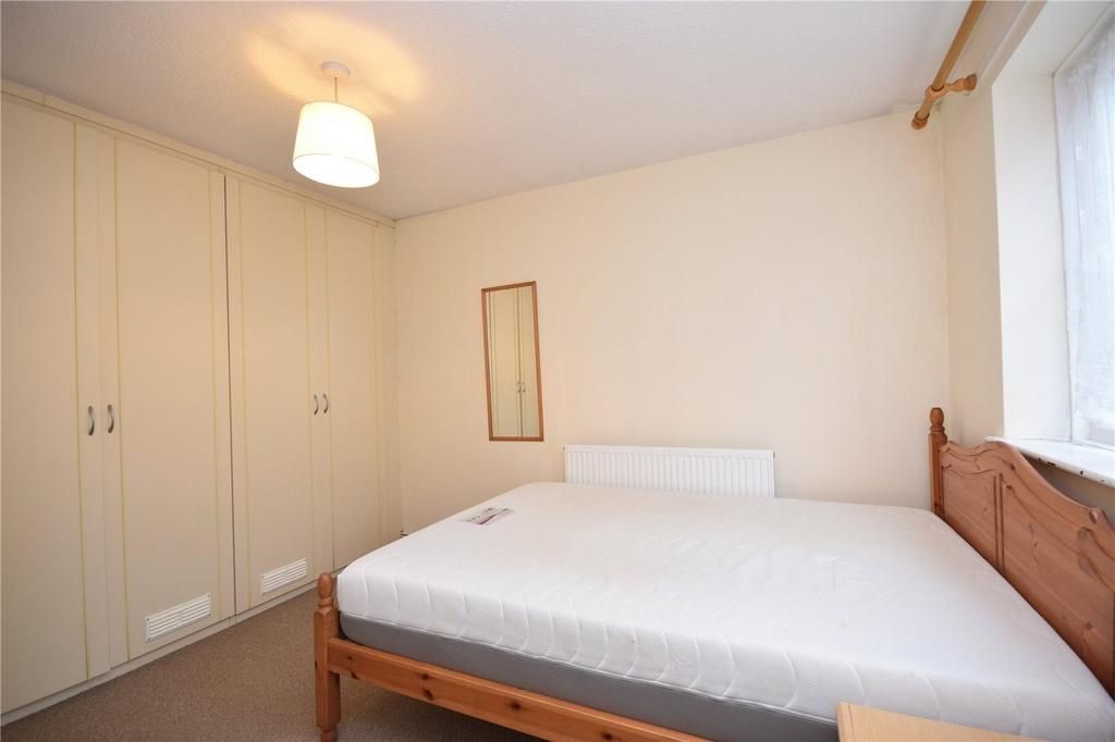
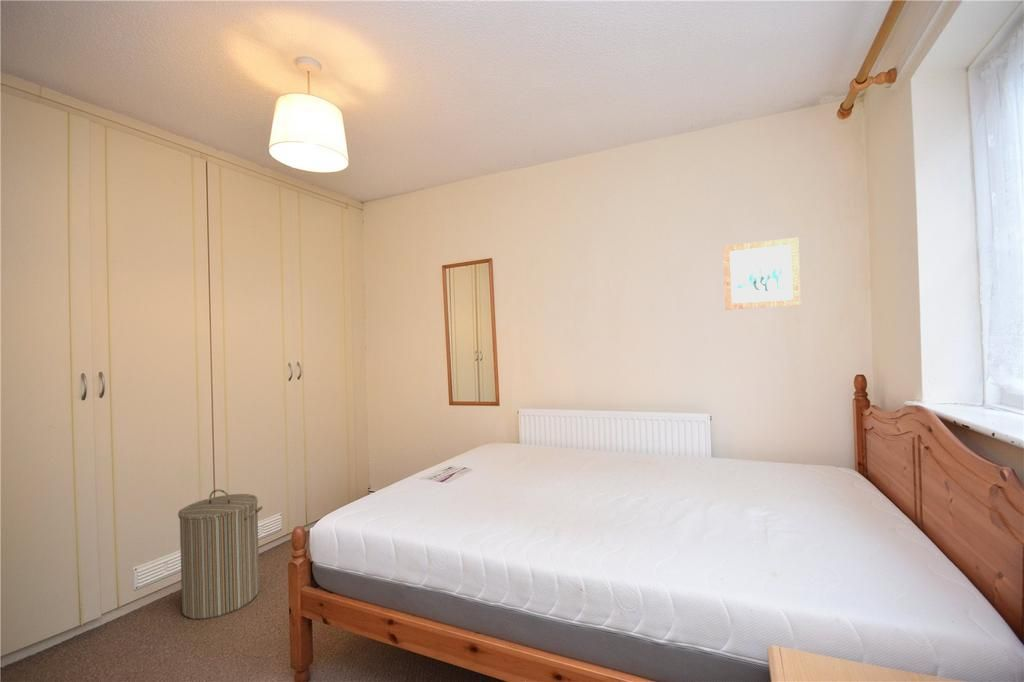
+ wall art [722,236,802,311]
+ laundry hamper [177,488,263,620]
